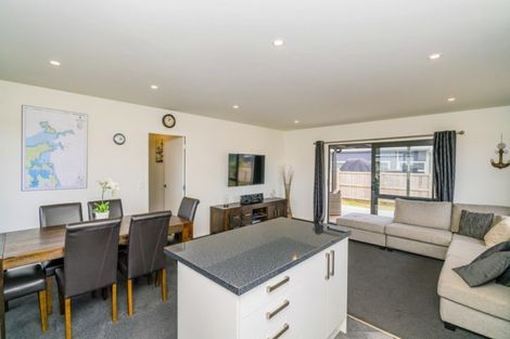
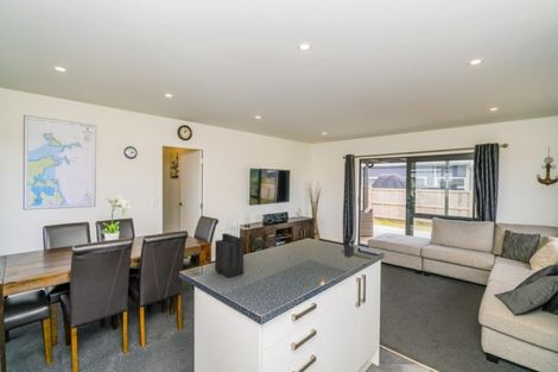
+ knife block [214,215,245,279]
